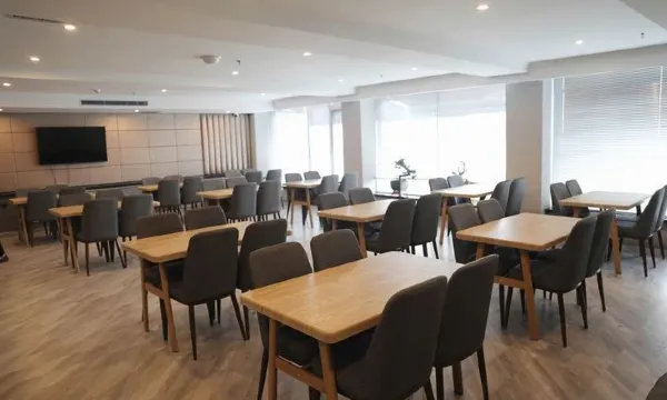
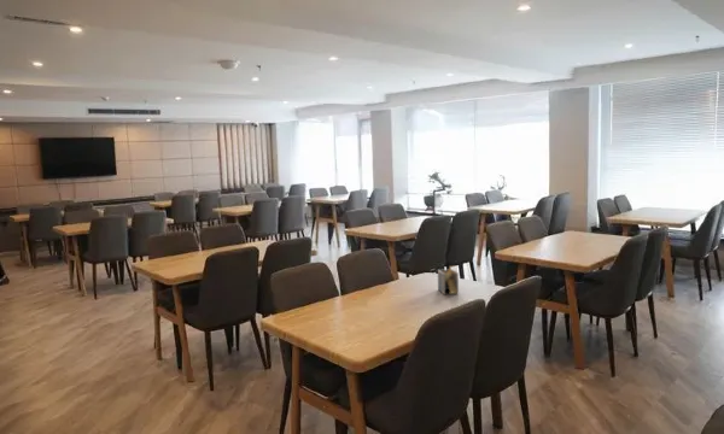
+ napkin holder [437,264,460,295]
